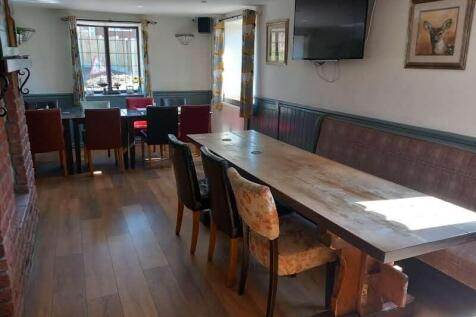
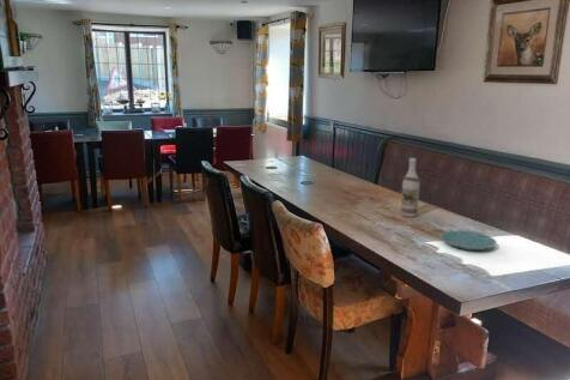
+ plate [439,230,497,252]
+ wine bottle [400,157,422,218]
